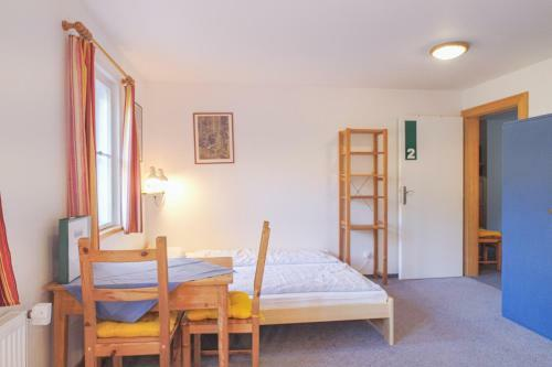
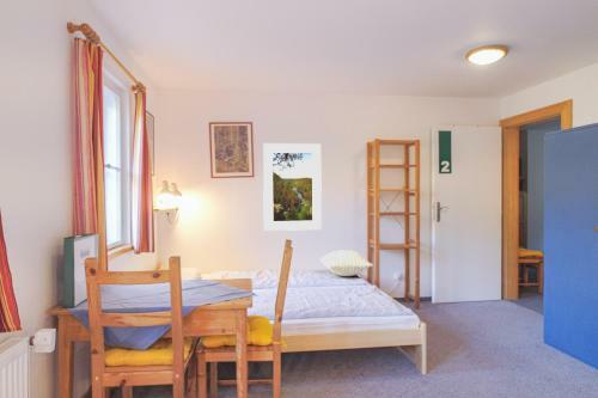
+ pillow [318,249,374,277]
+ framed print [262,142,323,232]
